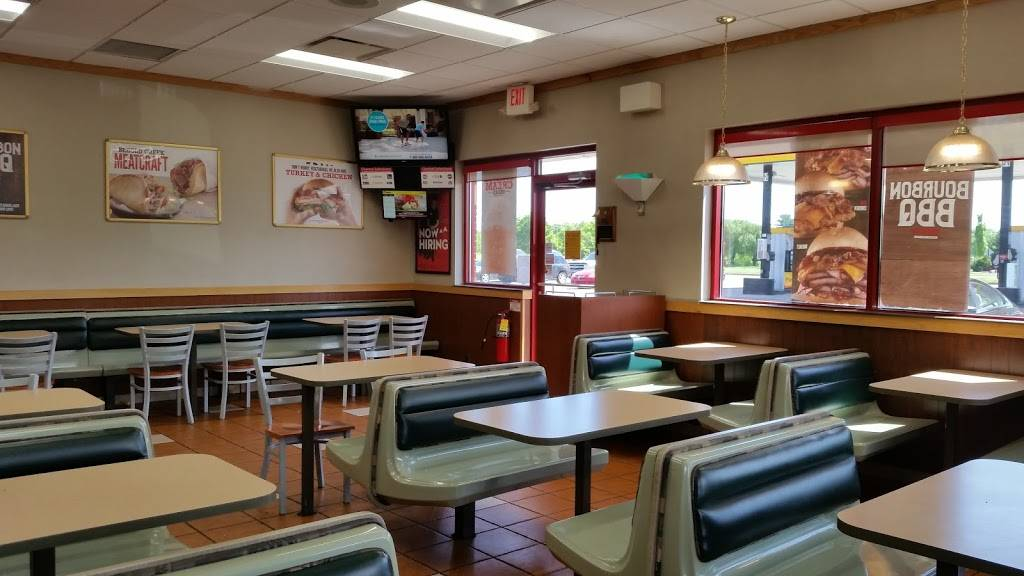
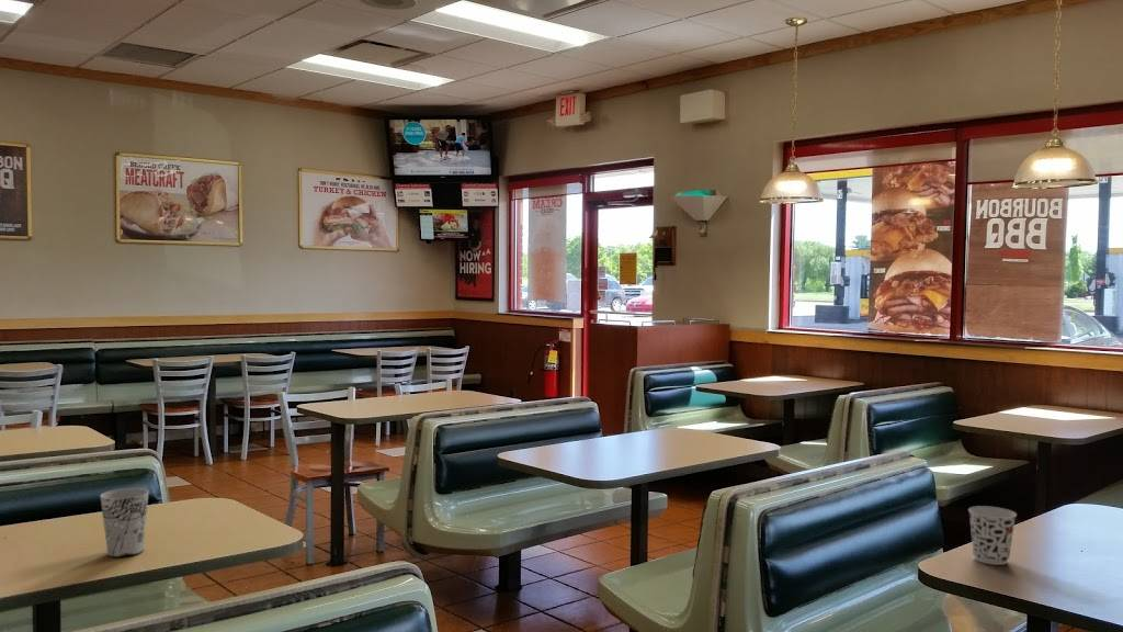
+ cup [99,487,149,558]
+ cup [967,505,1018,566]
